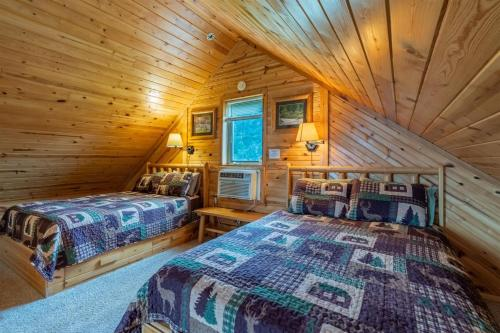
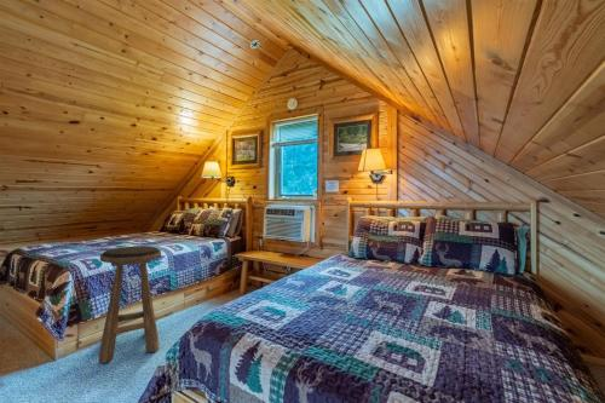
+ stool [97,244,162,364]
